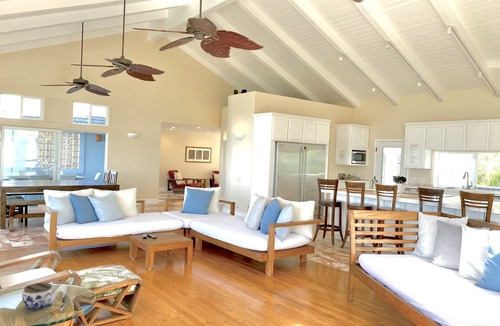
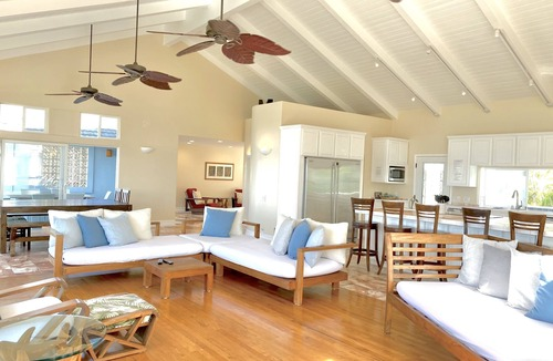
- jar [21,282,54,310]
